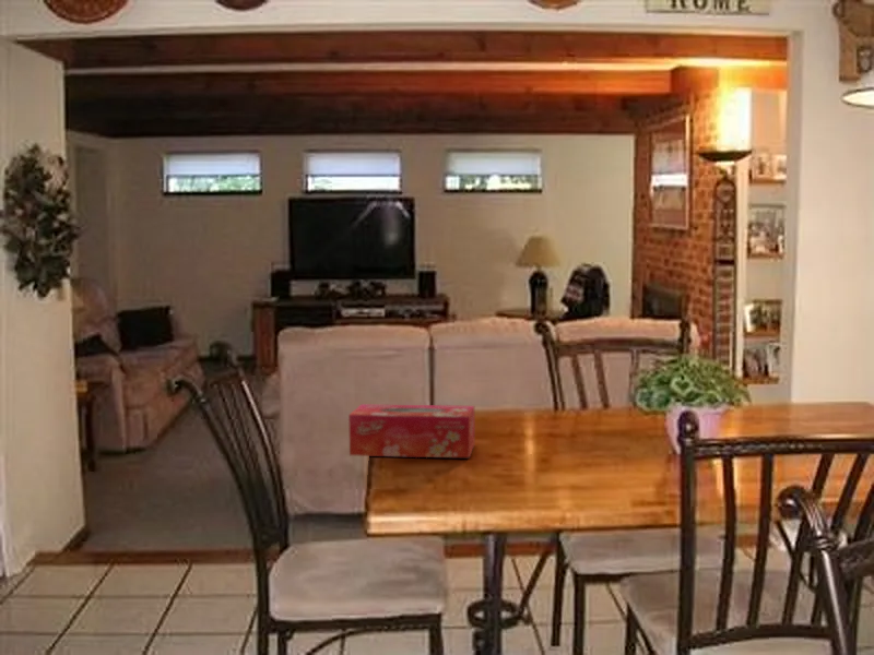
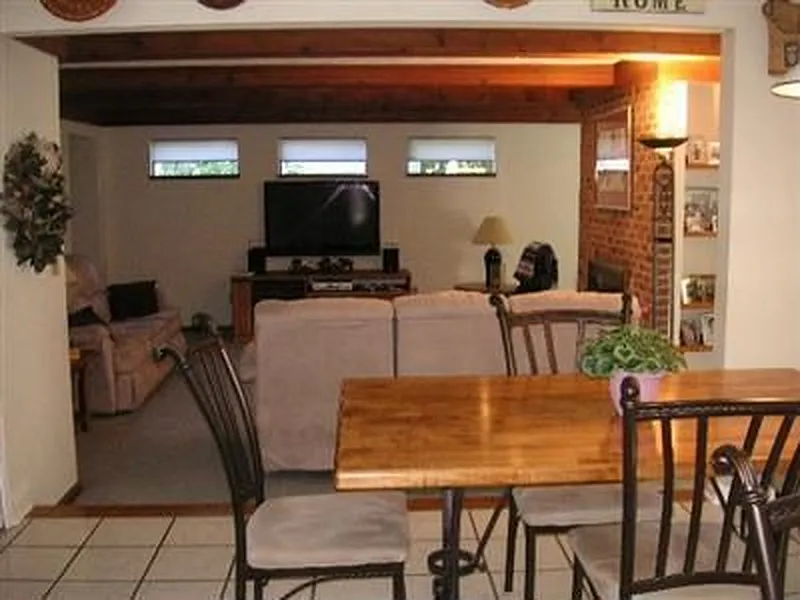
- tissue box [347,403,475,458]
